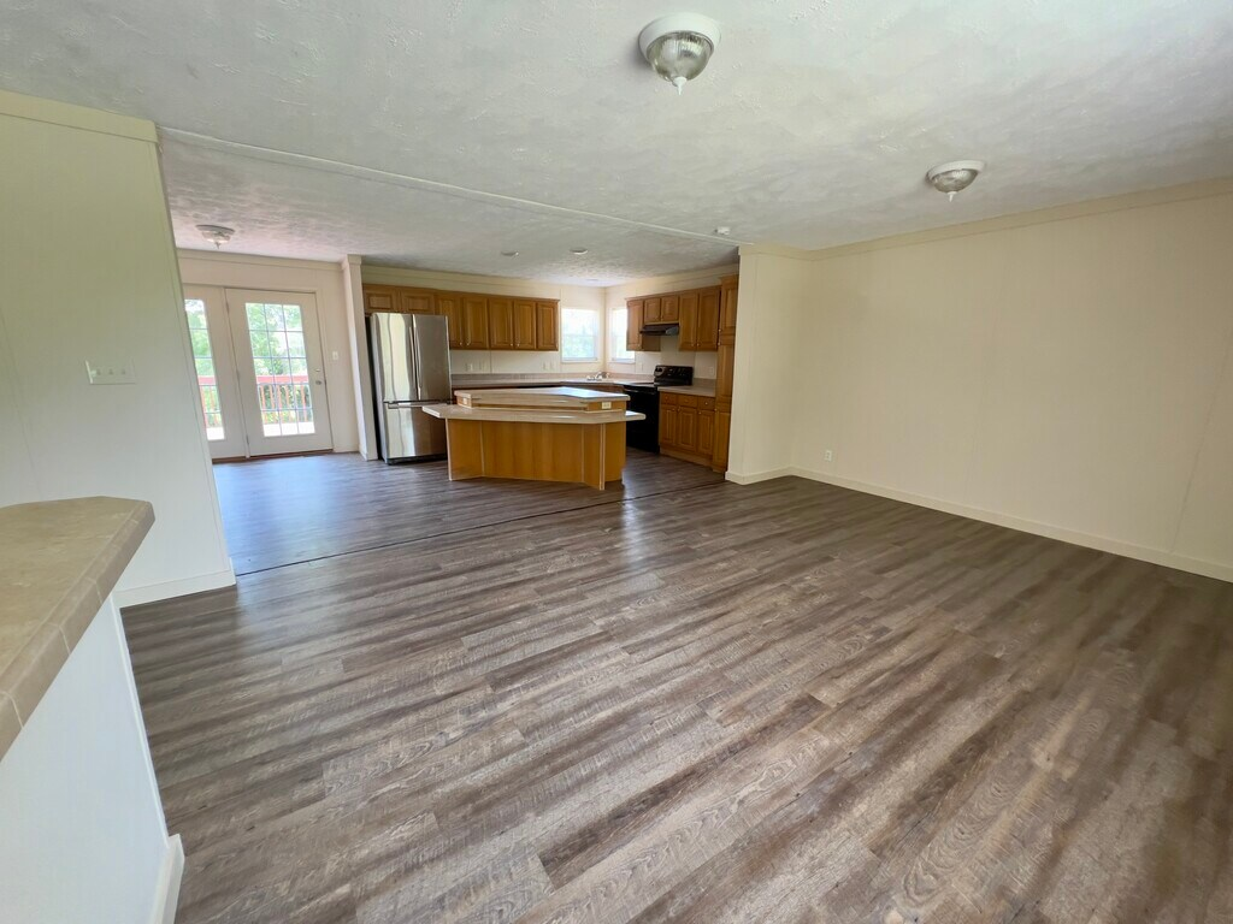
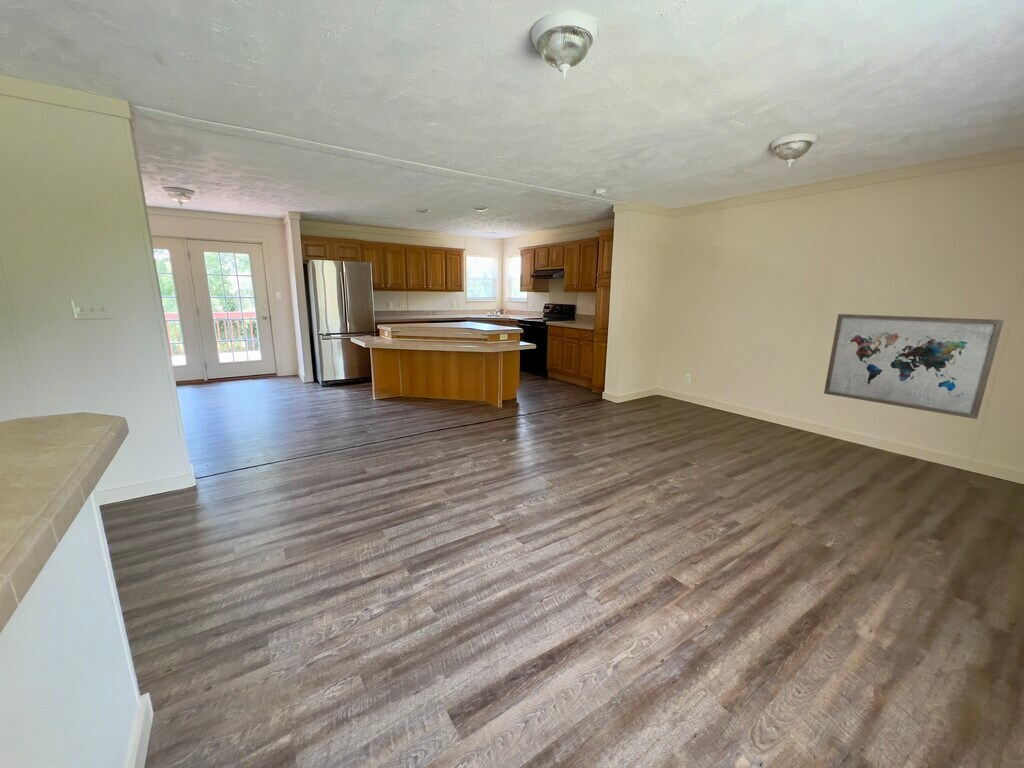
+ wall art [823,313,1005,420]
